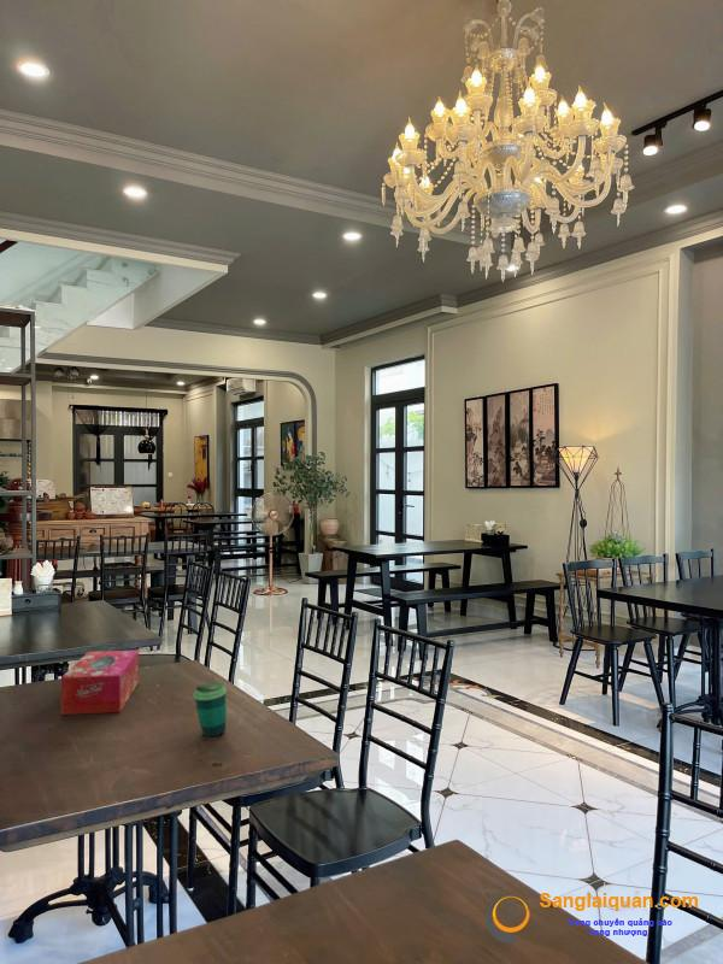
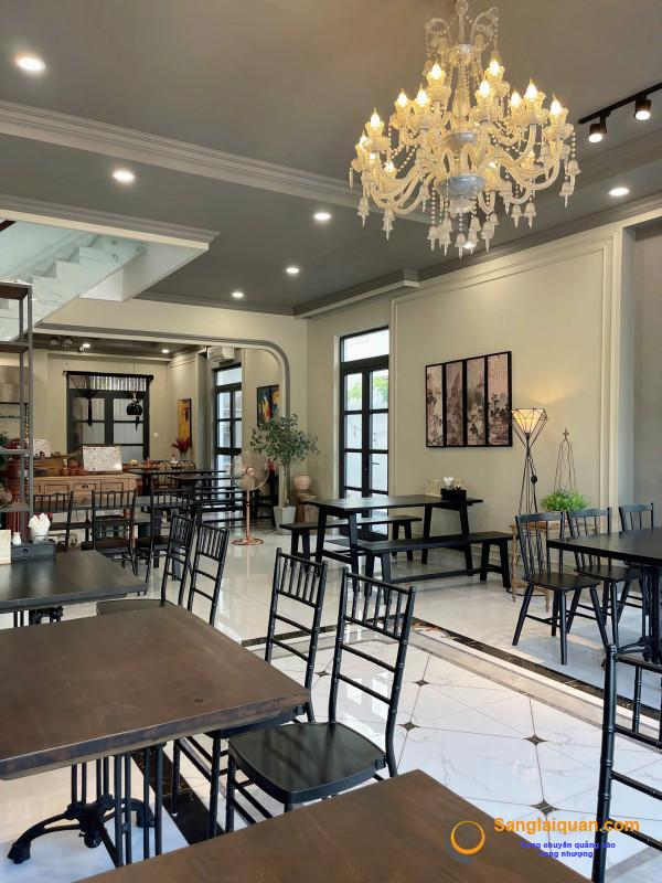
- tissue box [60,649,140,716]
- cup [193,681,228,737]
